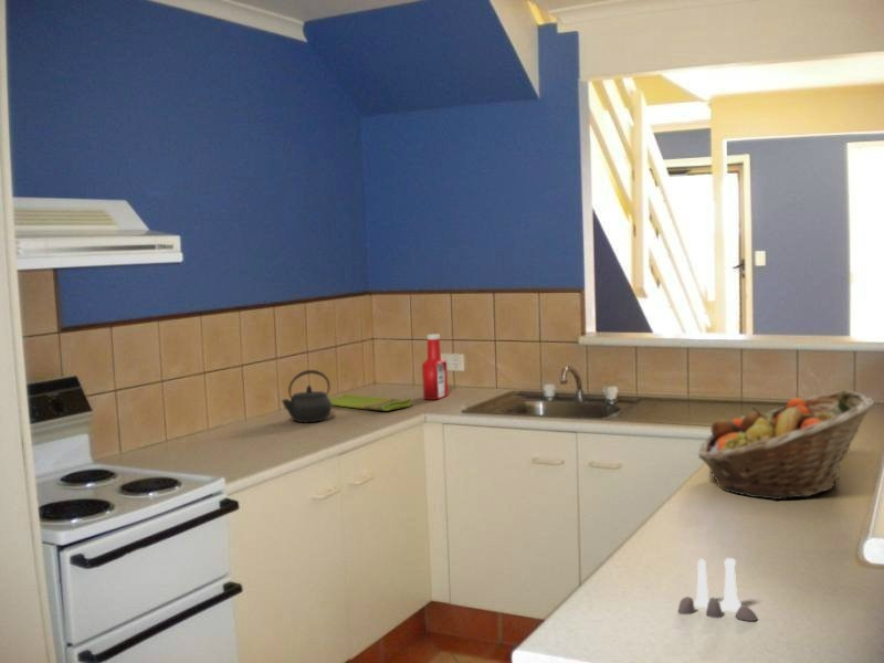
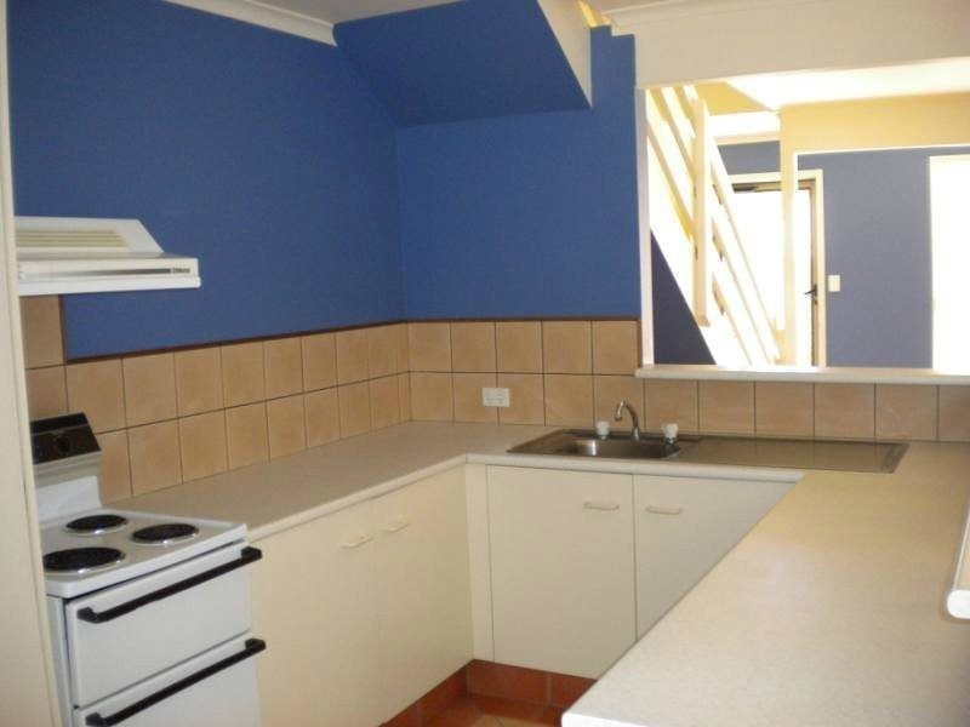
- fruit basket [697,389,876,501]
- kettle [281,369,334,423]
- salt and pepper shaker set [677,557,759,622]
- dish towel [328,392,413,412]
- soap bottle [421,333,449,401]
